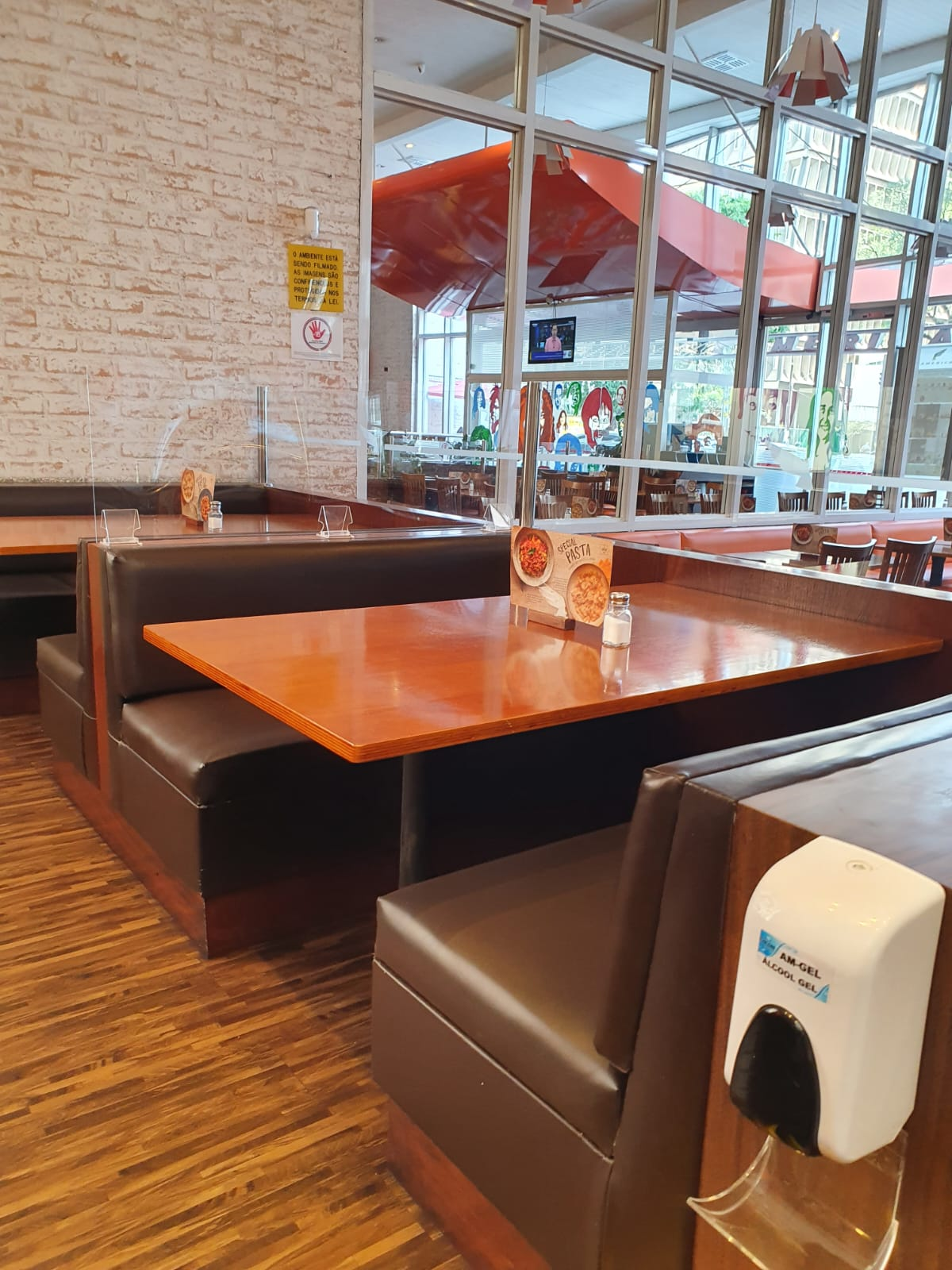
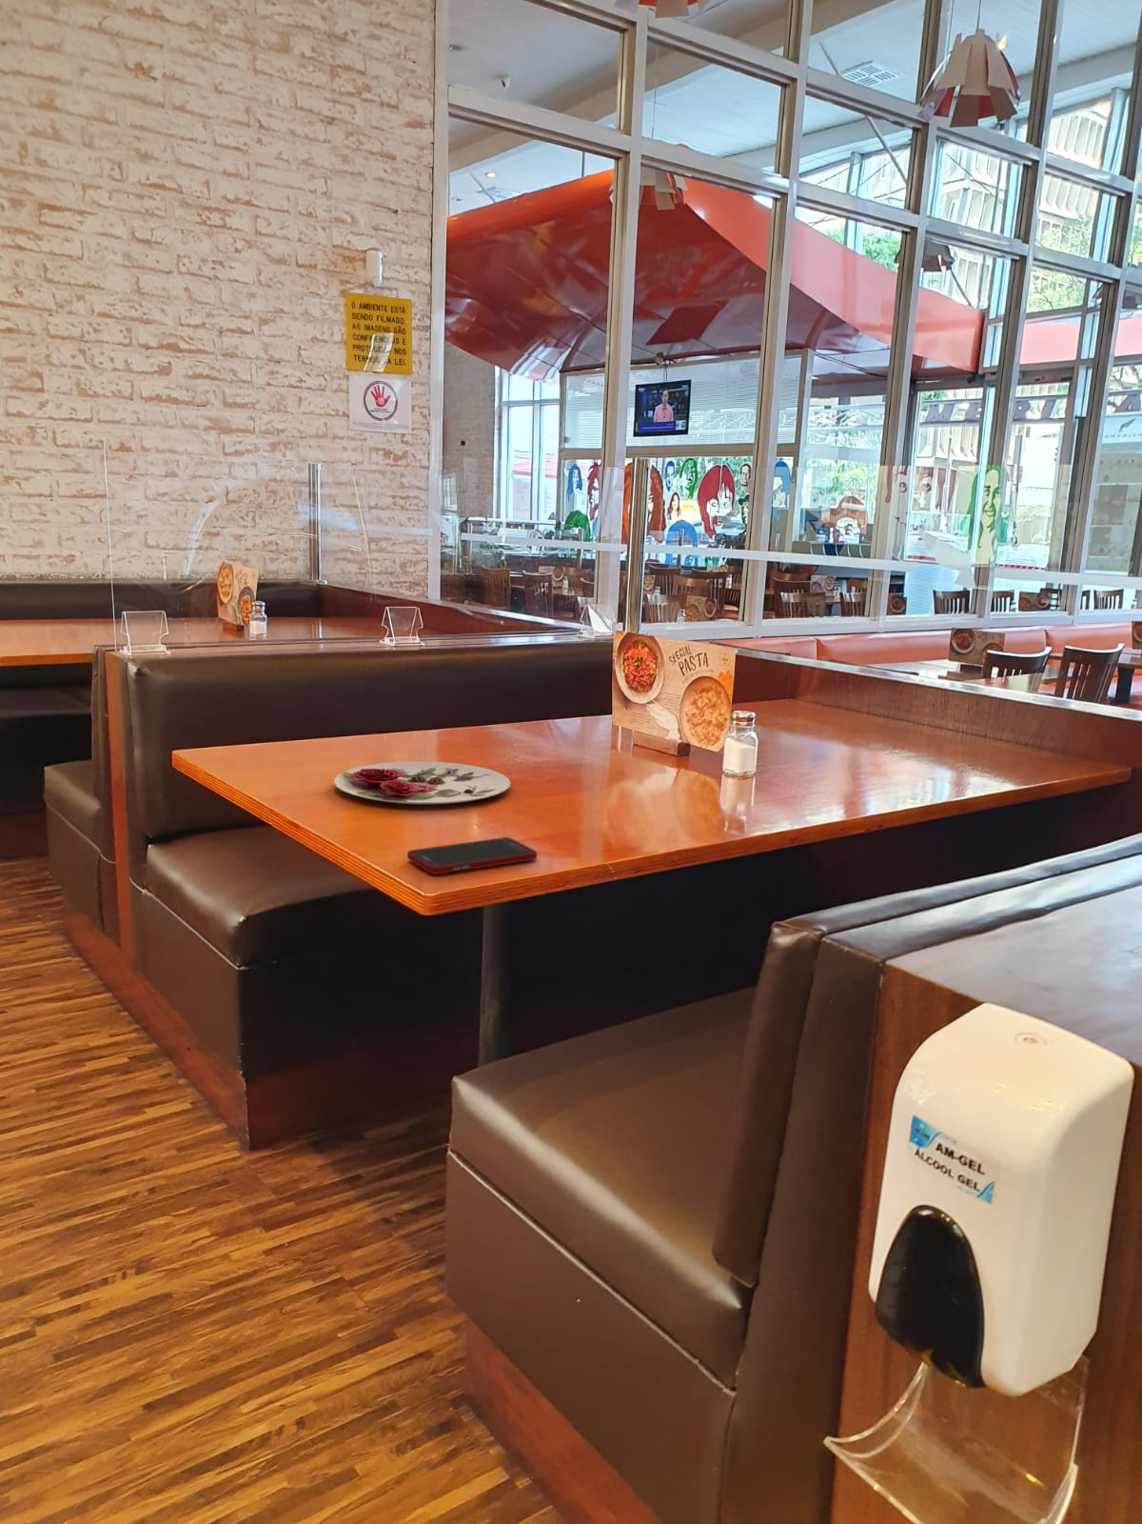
+ cell phone [407,836,537,875]
+ plate [333,760,511,806]
